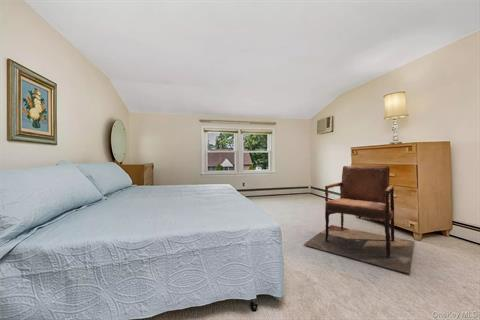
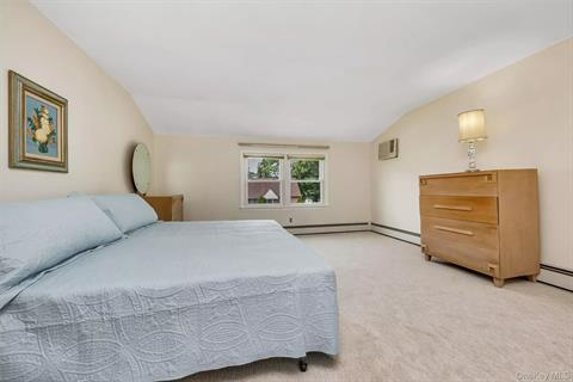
- armchair [303,165,415,274]
